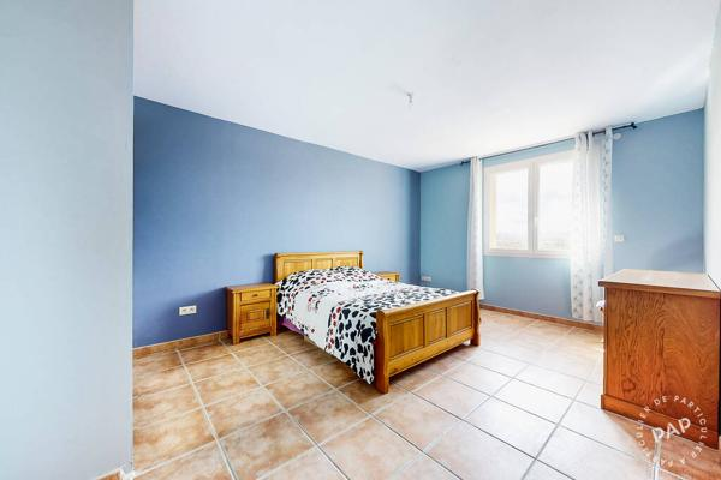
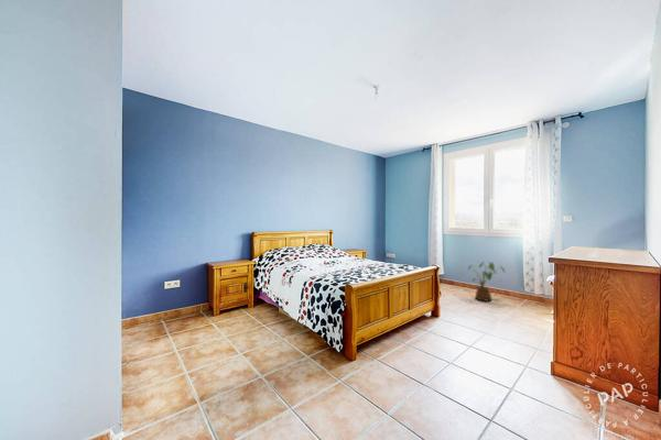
+ house plant [467,261,506,302]
